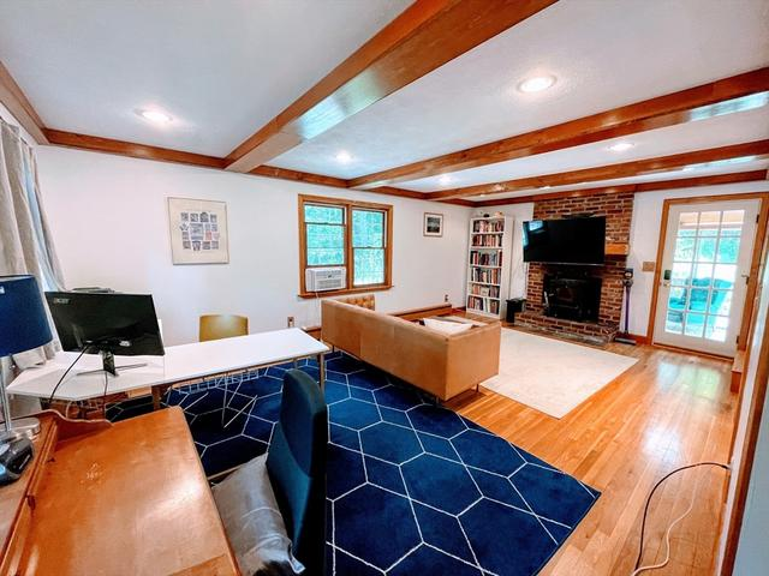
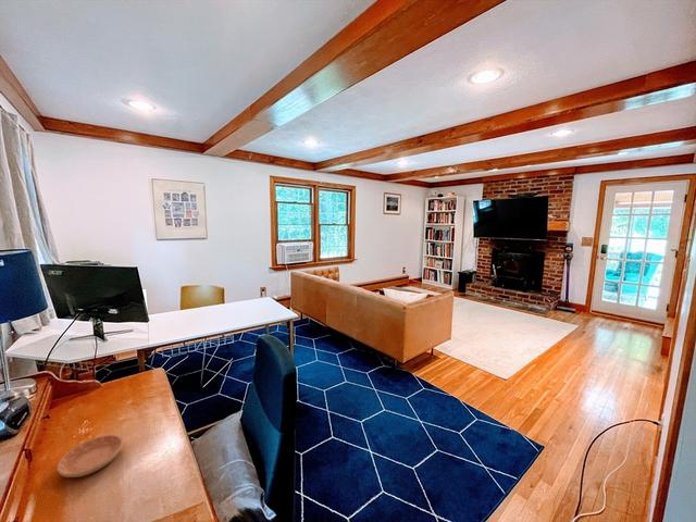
+ saucer [57,434,124,478]
